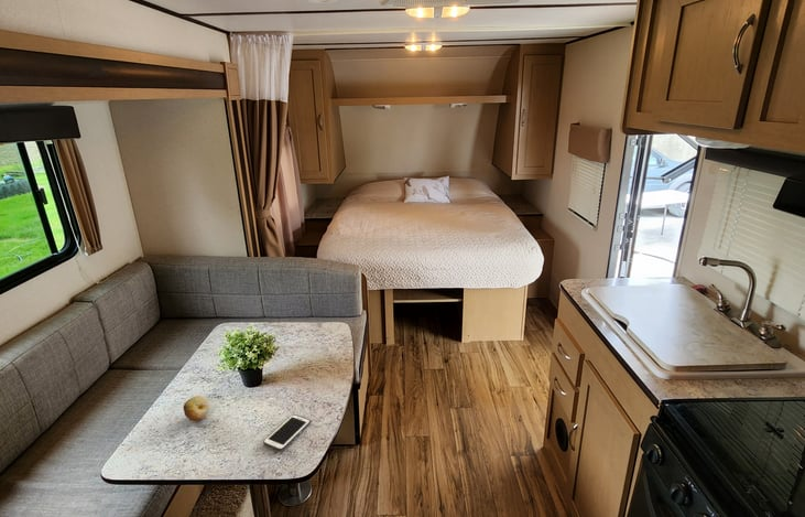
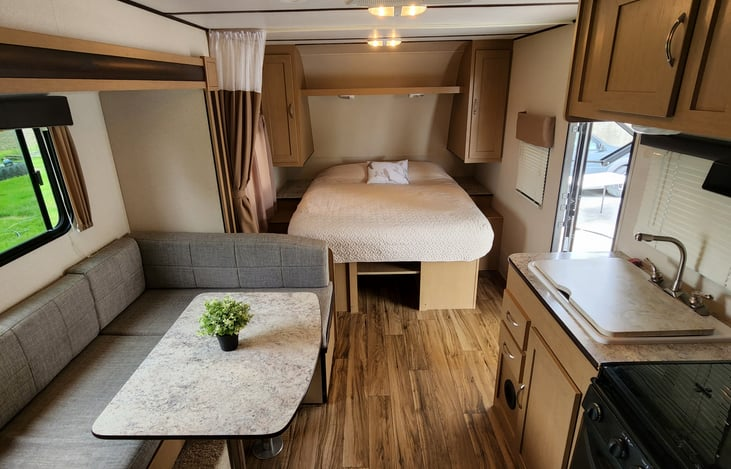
- fruit [182,395,210,422]
- cell phone [262,413,312,452]
